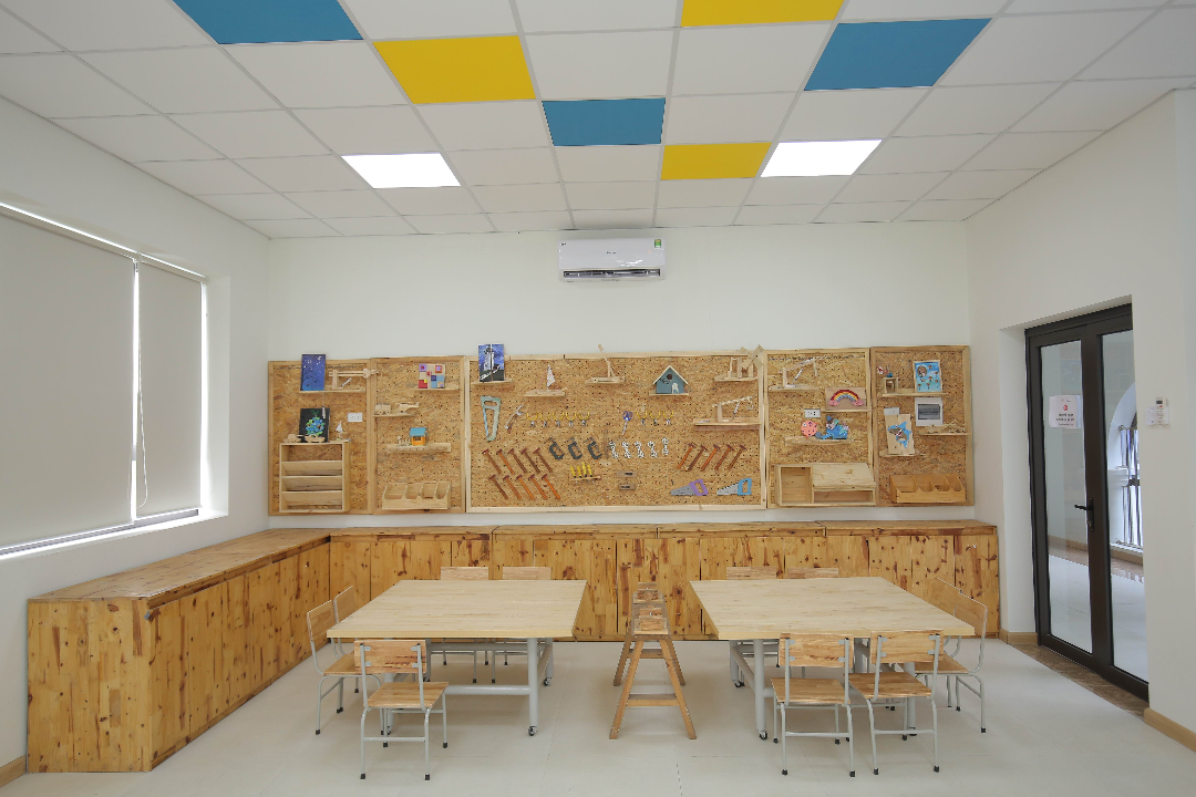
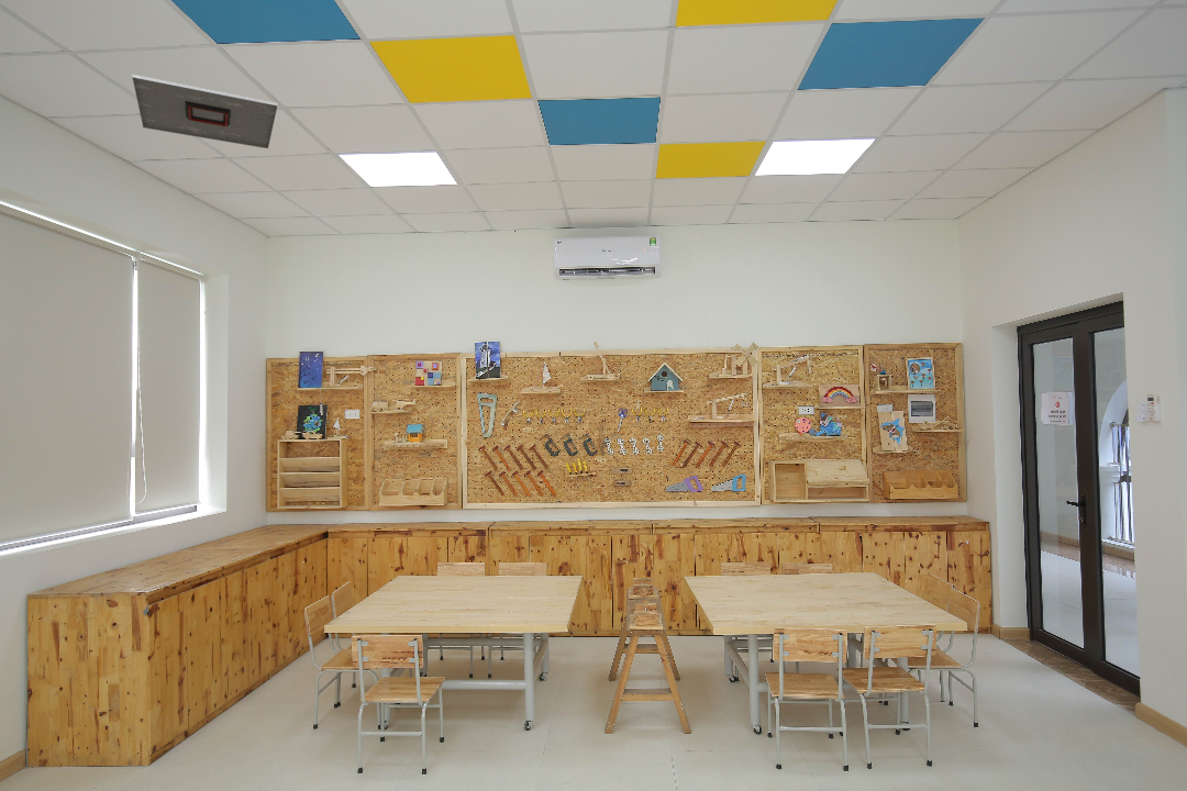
+ ceiling vent [131,74,278,149]
